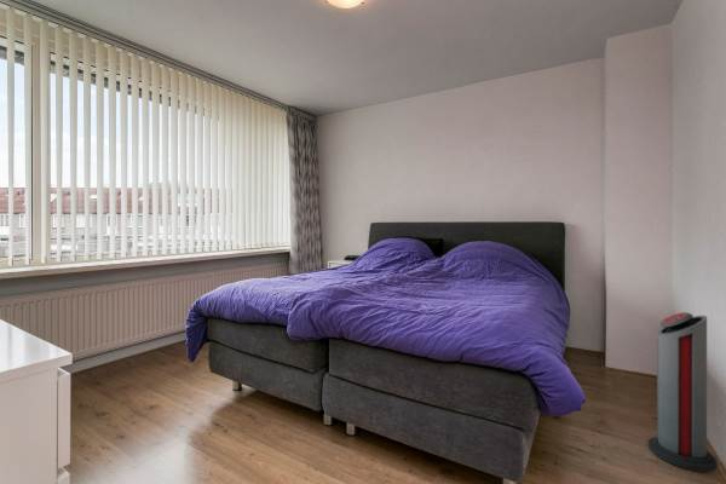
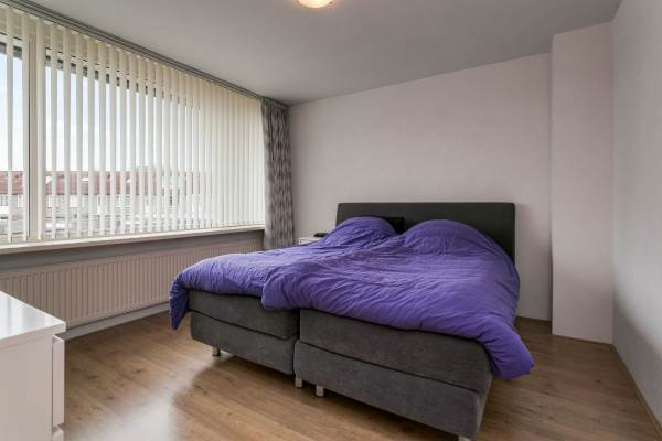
- air purifier [647,311,719,473]
